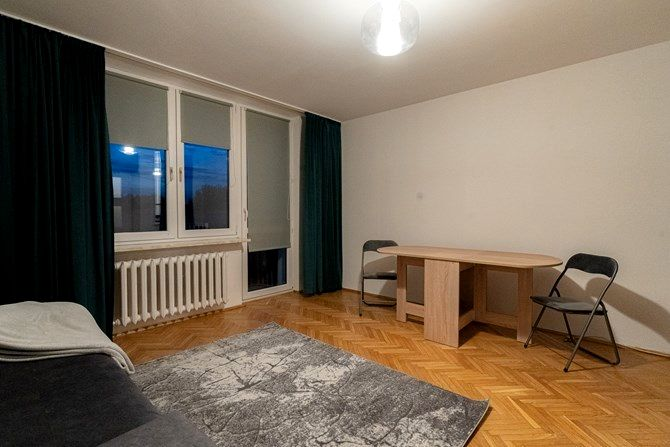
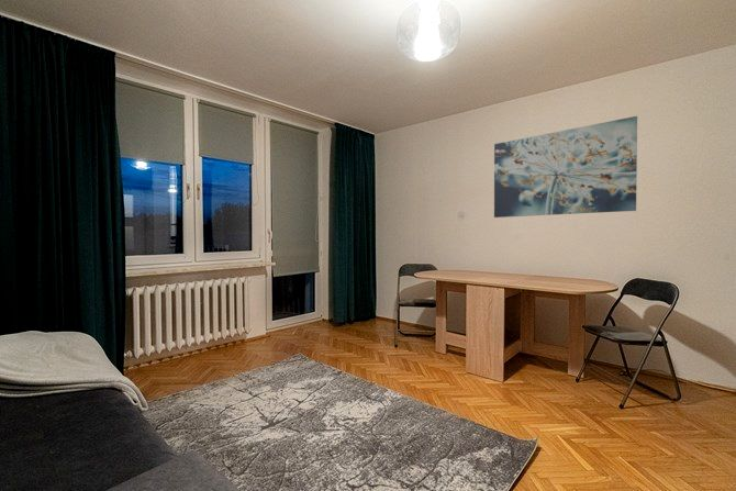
+ wall art [493,115,638,219]
